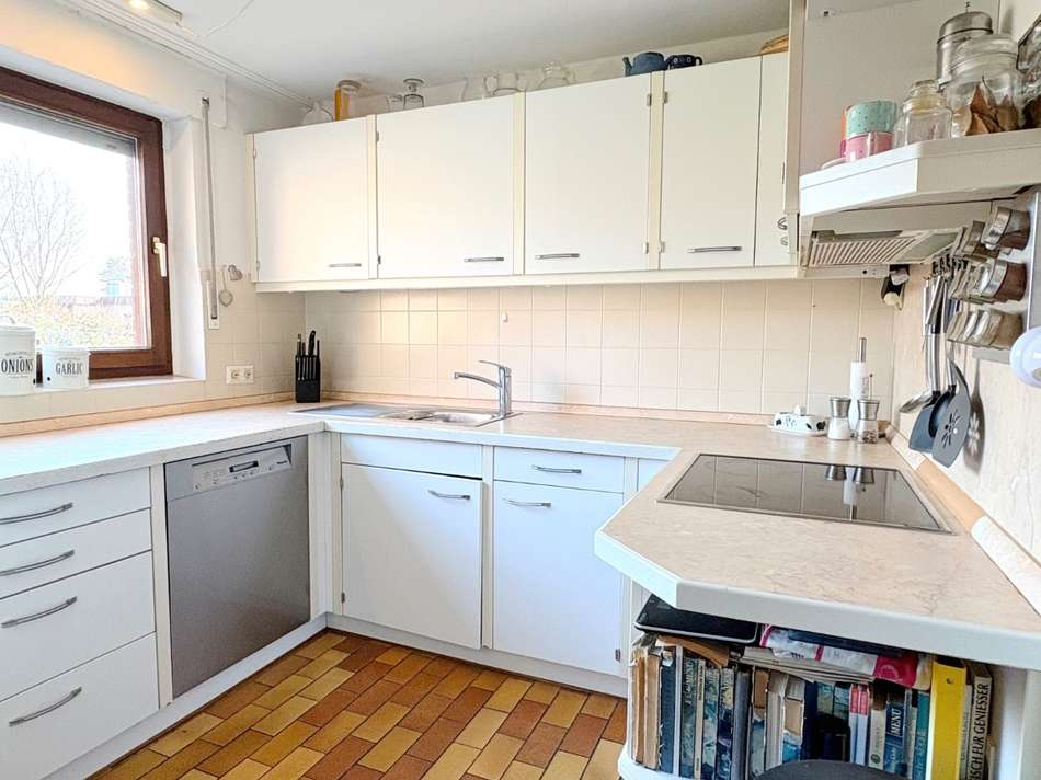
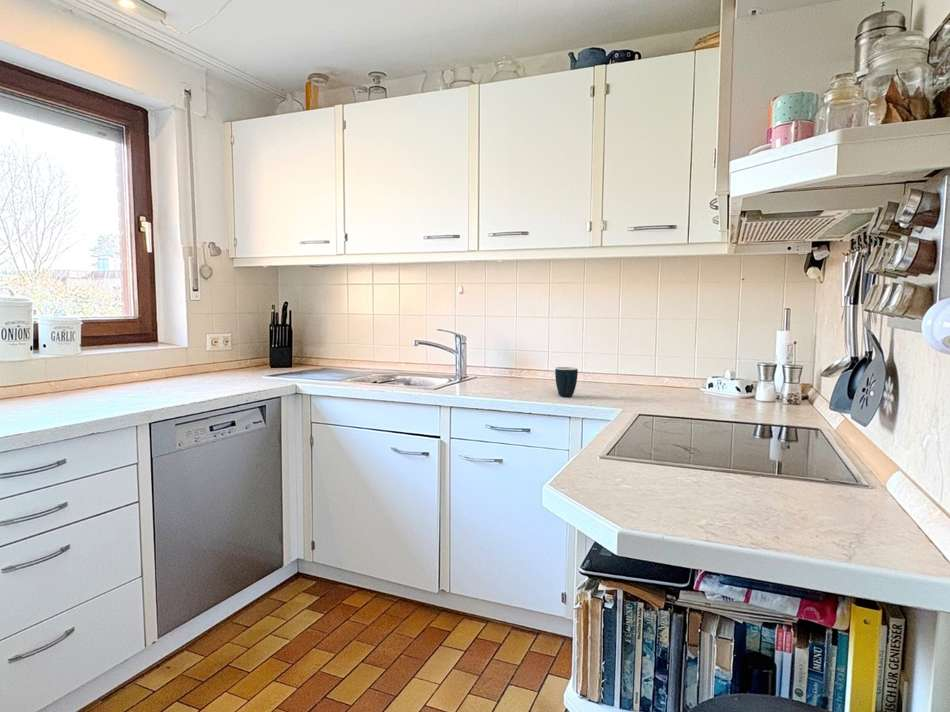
+ mug [554,366,579,398]
